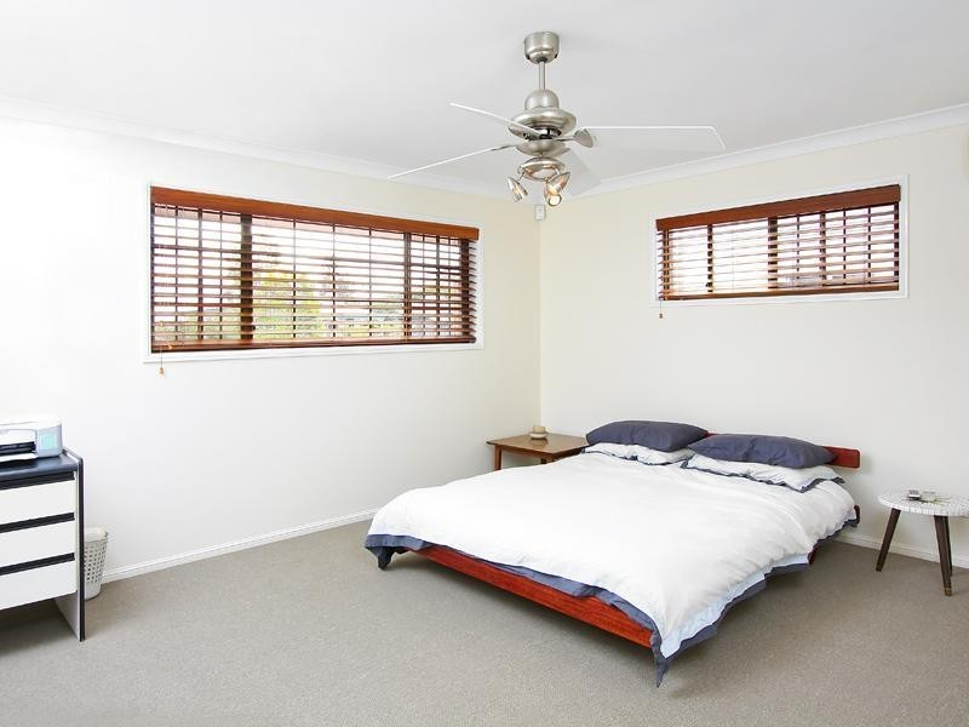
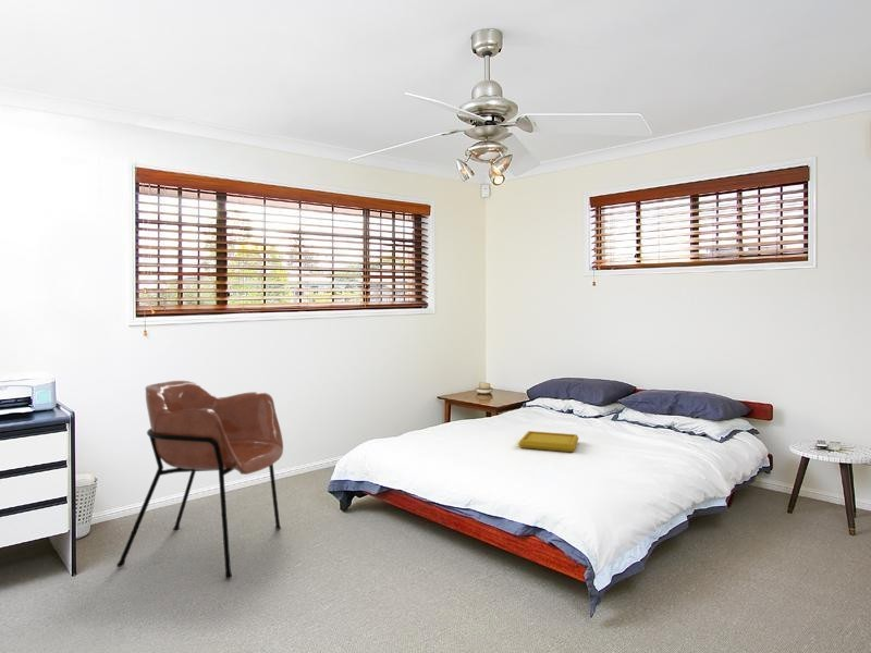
+ serving tray [517,430,579,453]
+ armchair [115,380,284,580]
